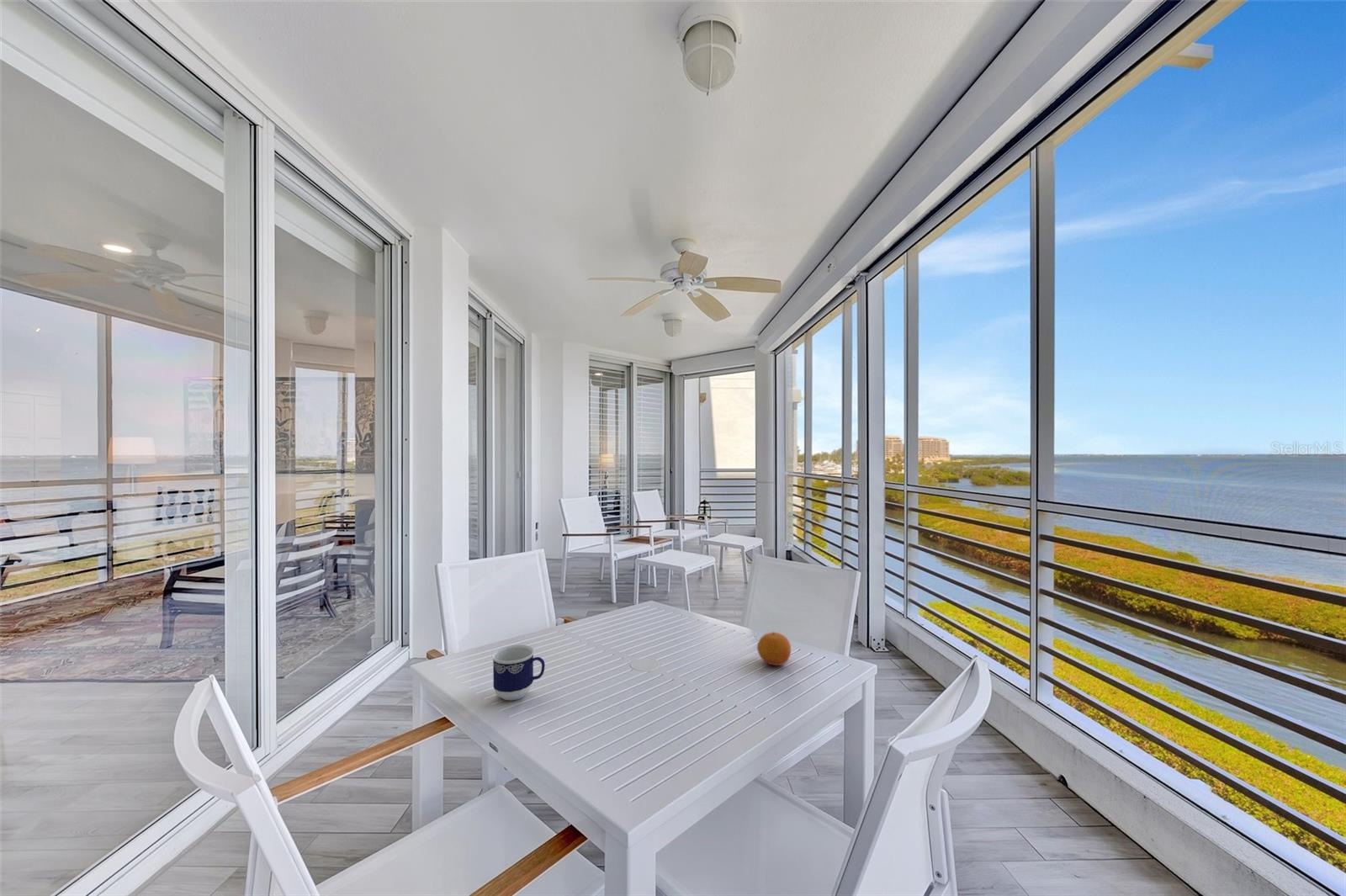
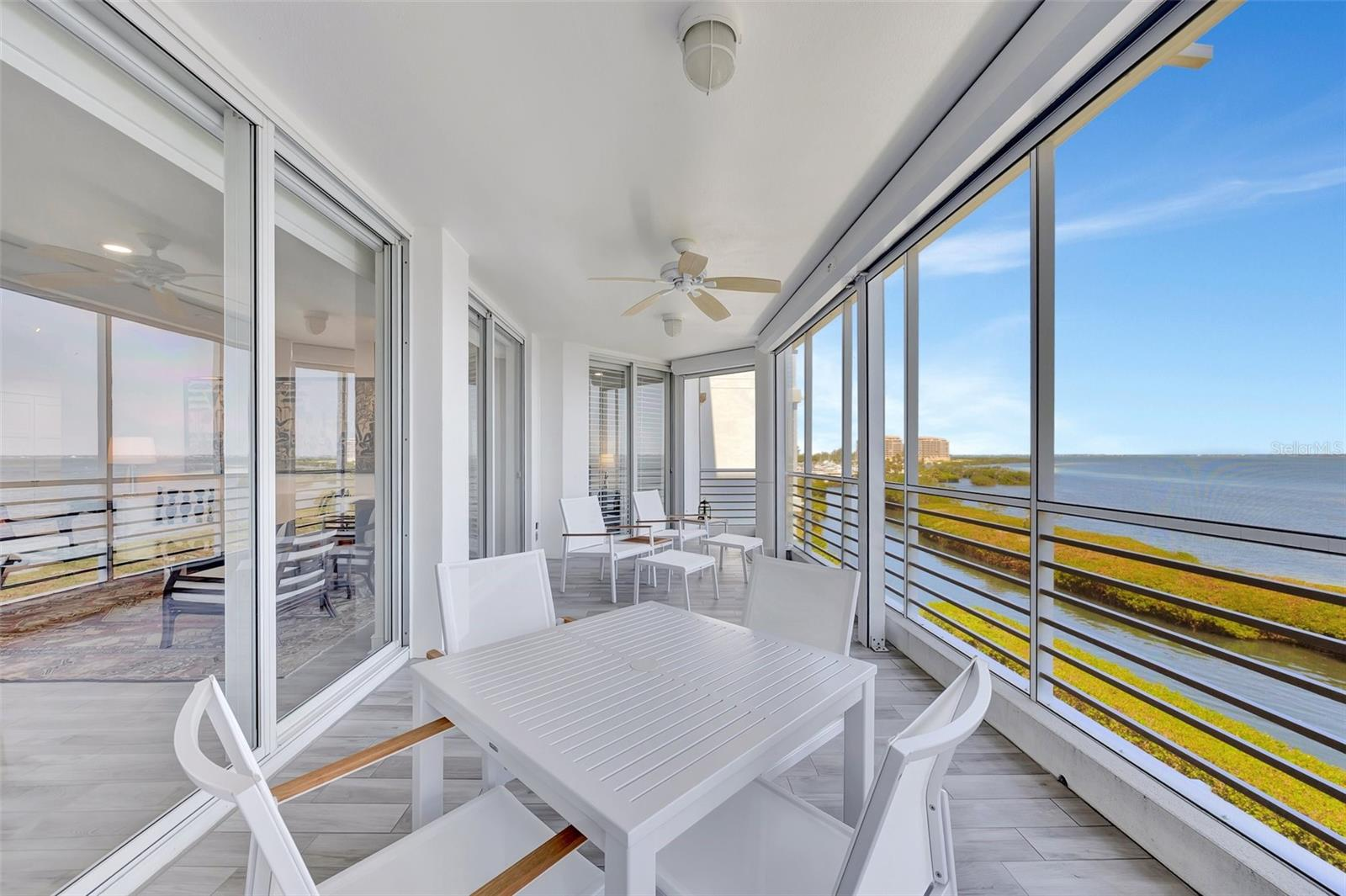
- cup [491,644,546,701]
- fruit [756,631,792,666]
